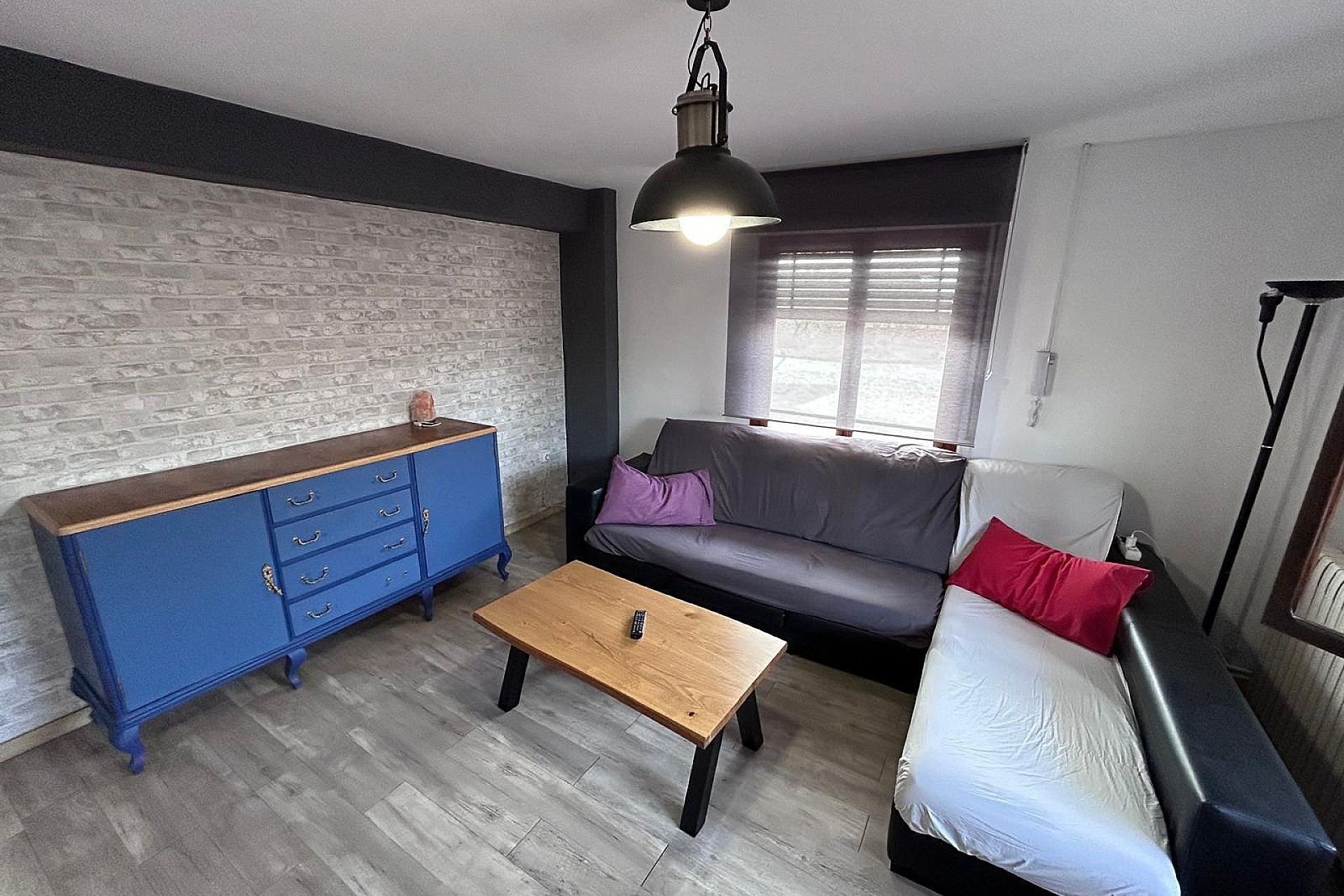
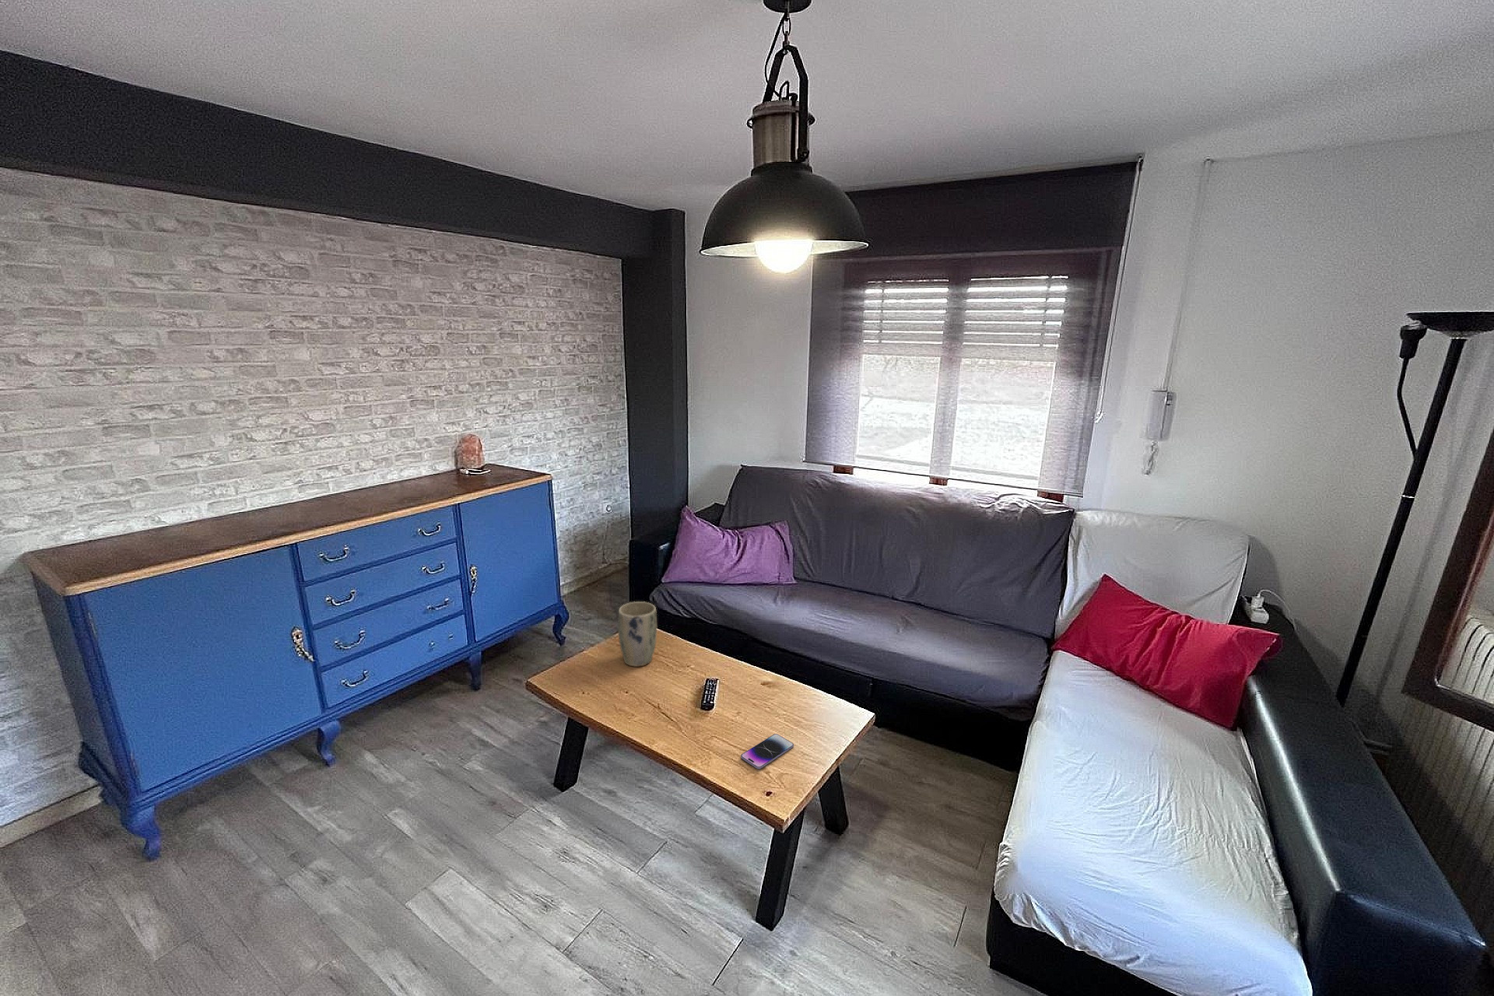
+ smartphone [740,733,795,769]
+ plant pot [617,600,657,668]
